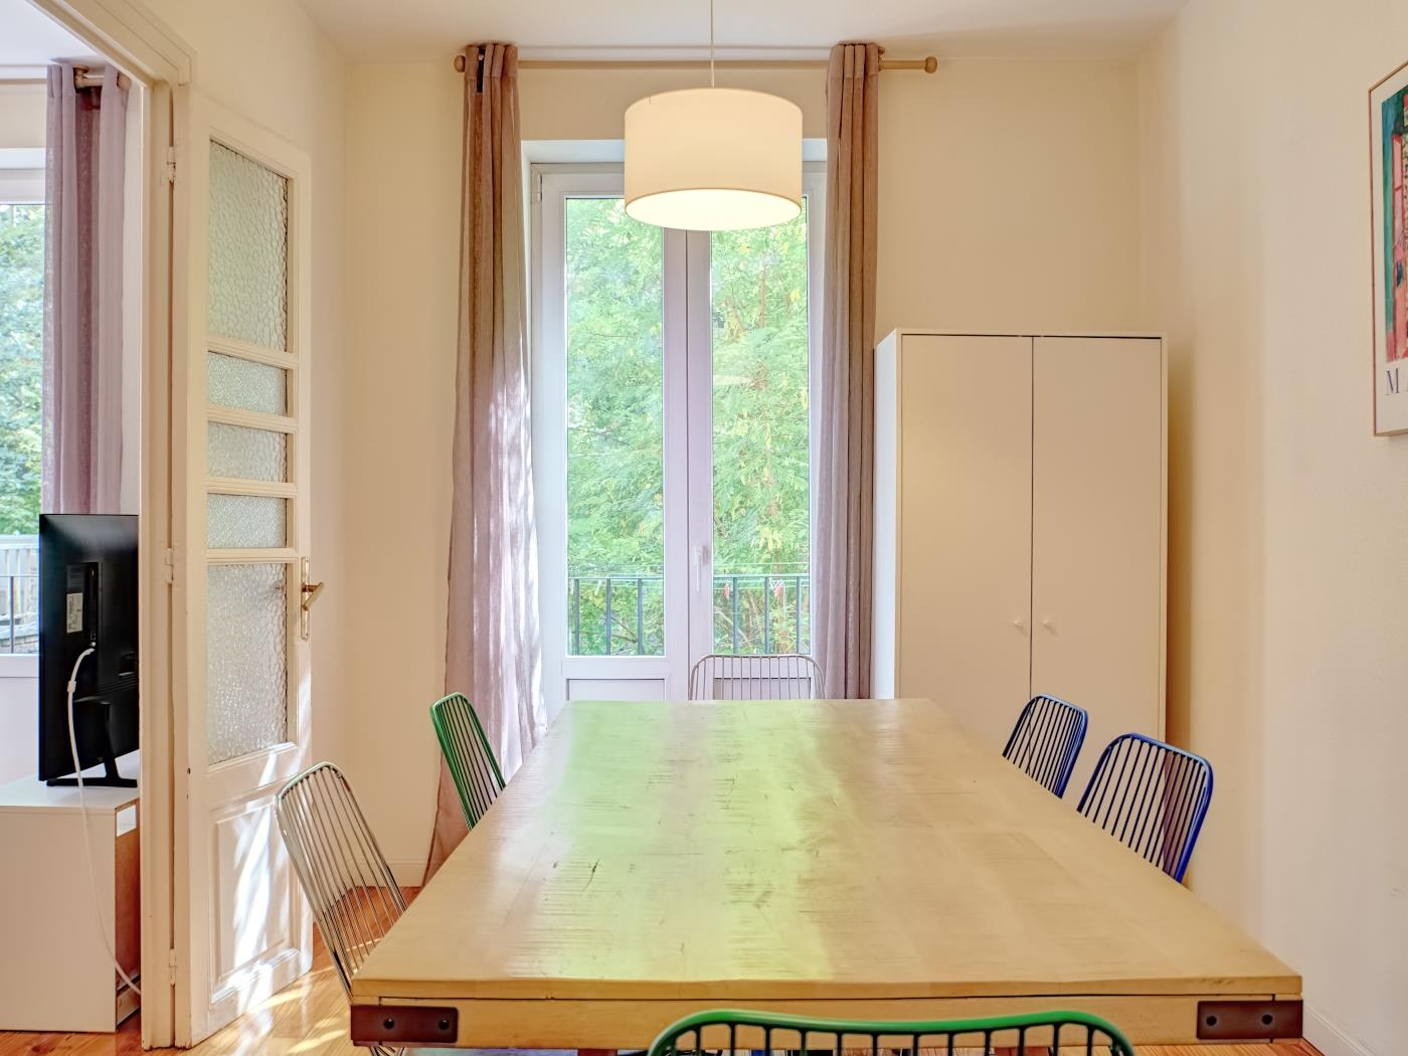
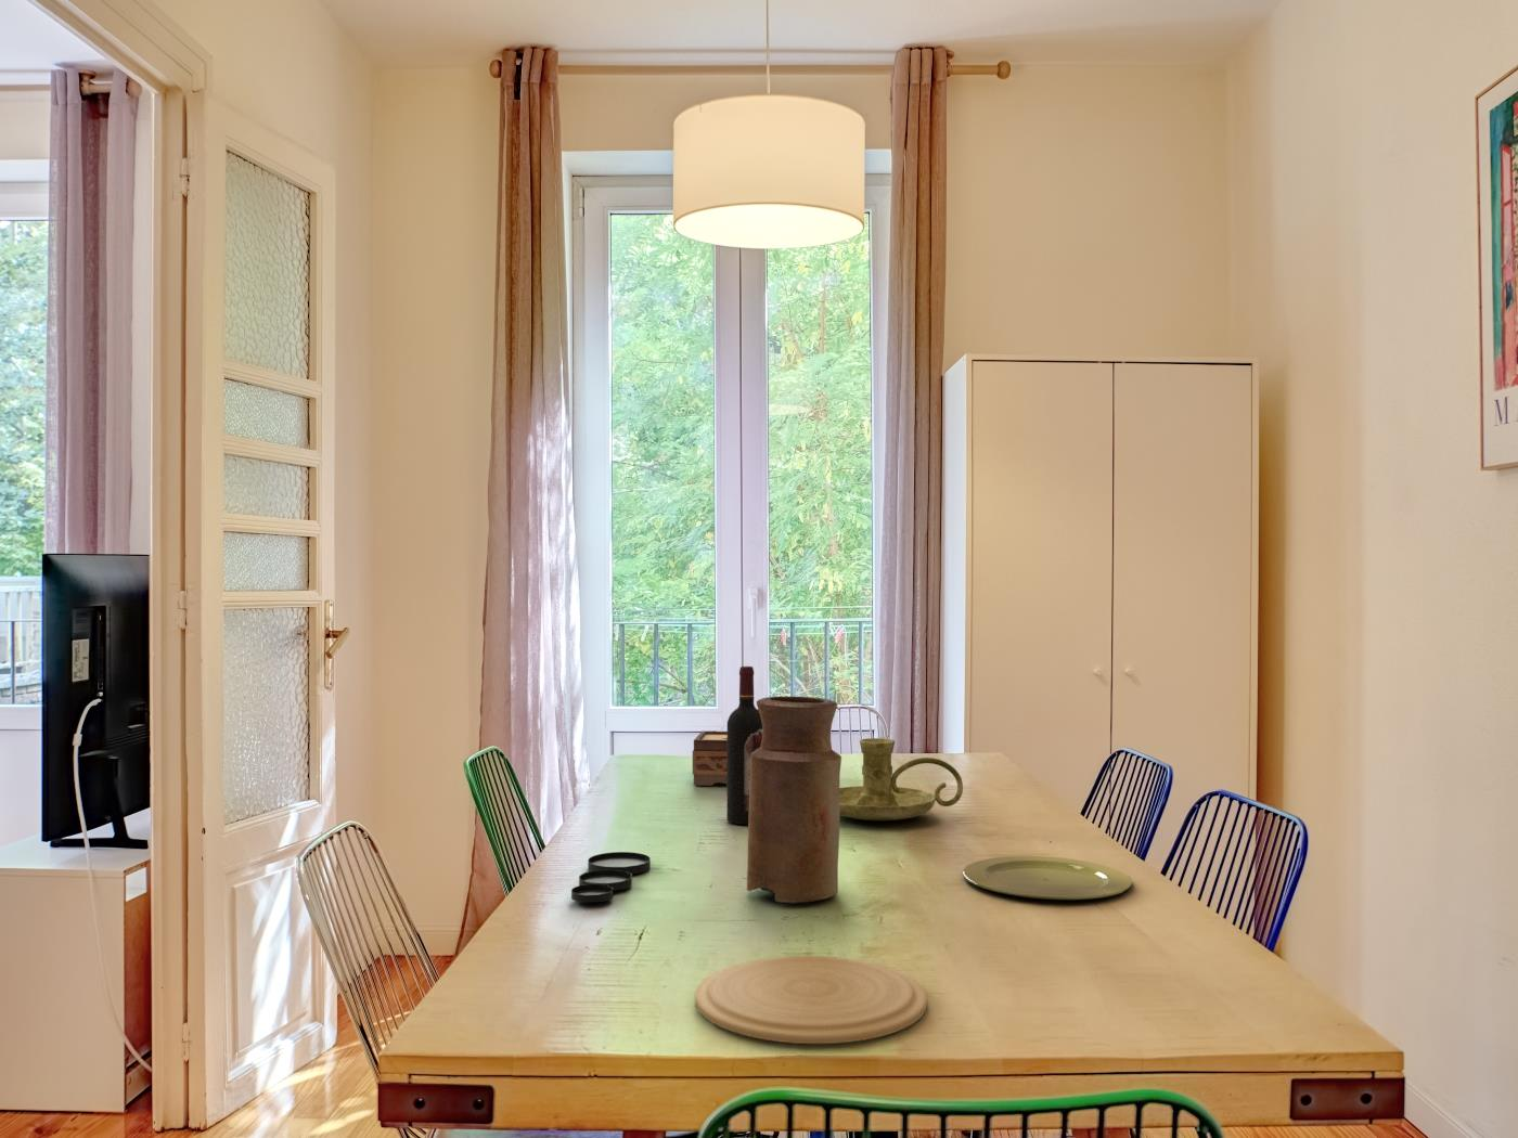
+ wine bottle [727,666,763,826]
+ plate [694,955,929,1045]
+ vase [746,696,843,904]
+ tissue box [692,730,728,787]
+ plate [962,855,1133,900]
+ candle holder [839,738,963,821]
+ plate [570,851,651,903]
